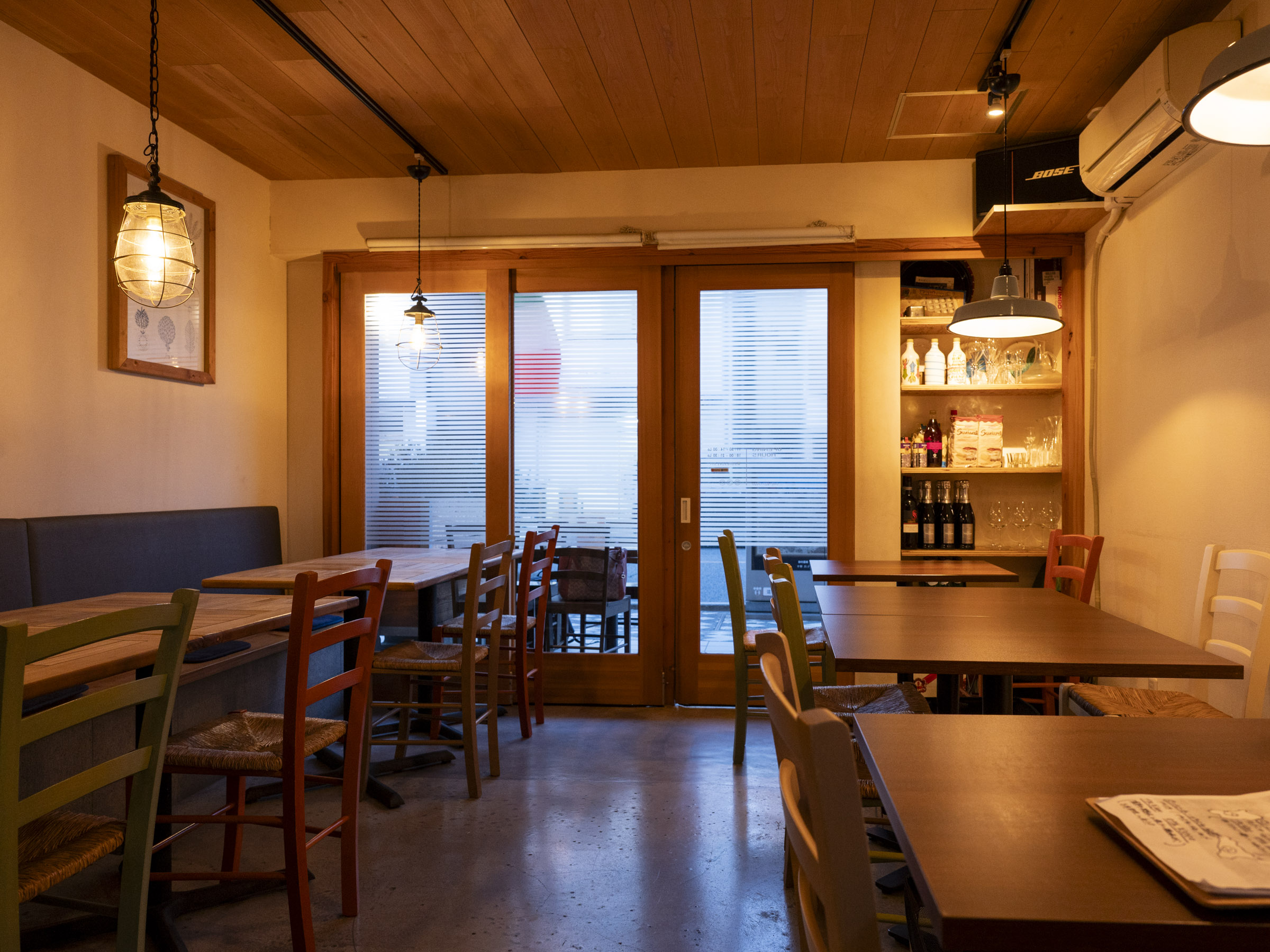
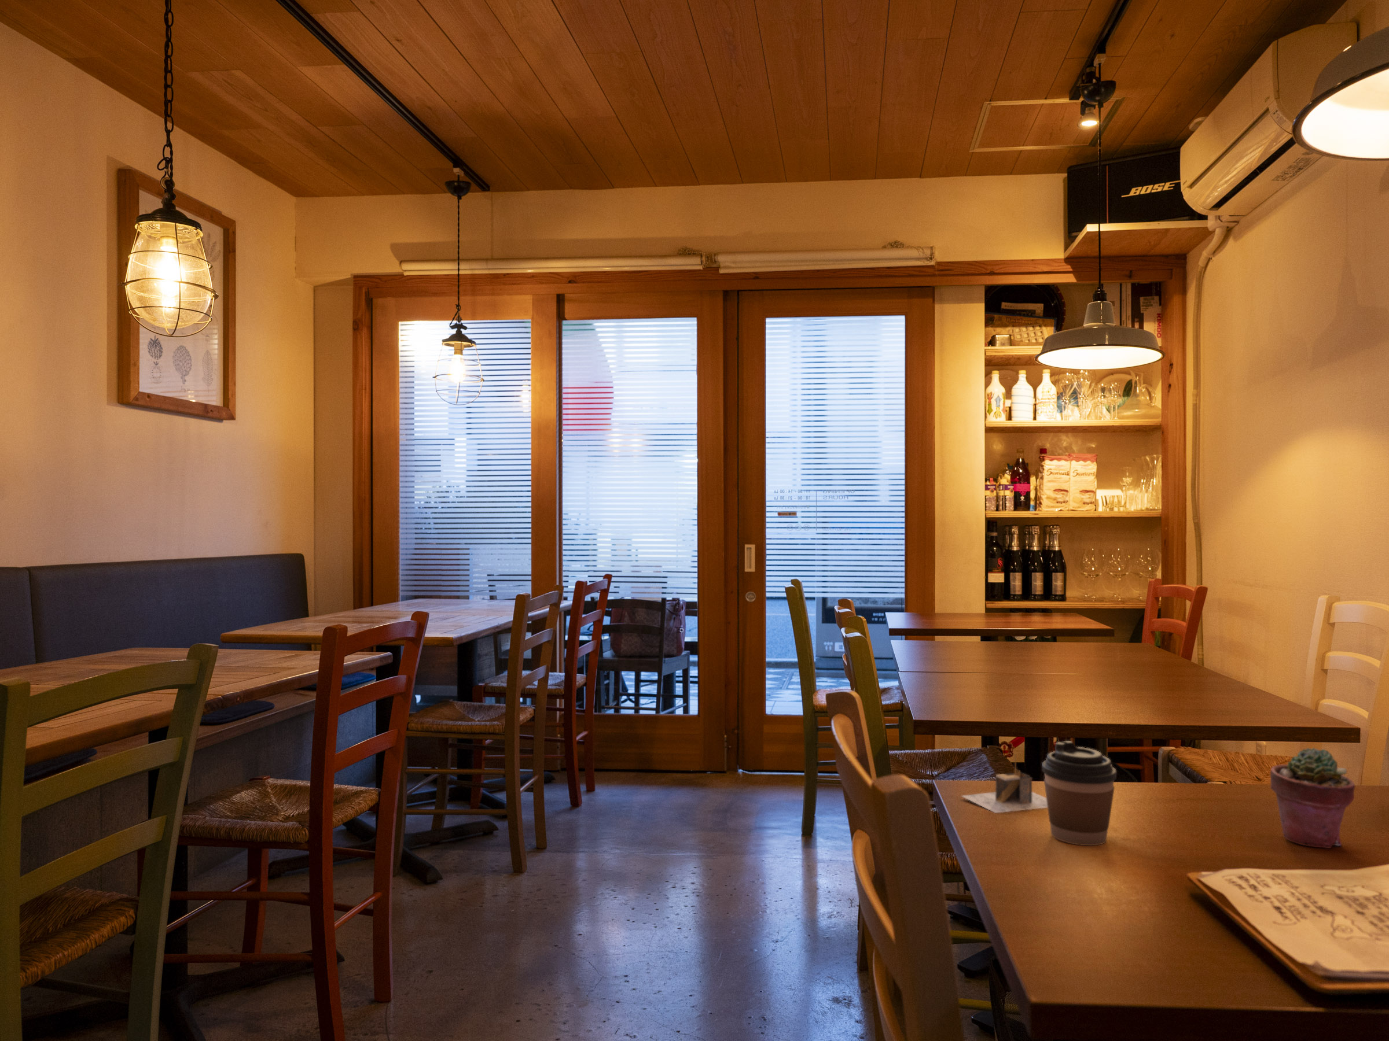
+ architectural model [960,753,1048,814]
+ coffee cup [1041,740,1118,846]
+ potted succulent [1270,747,1356,849]
